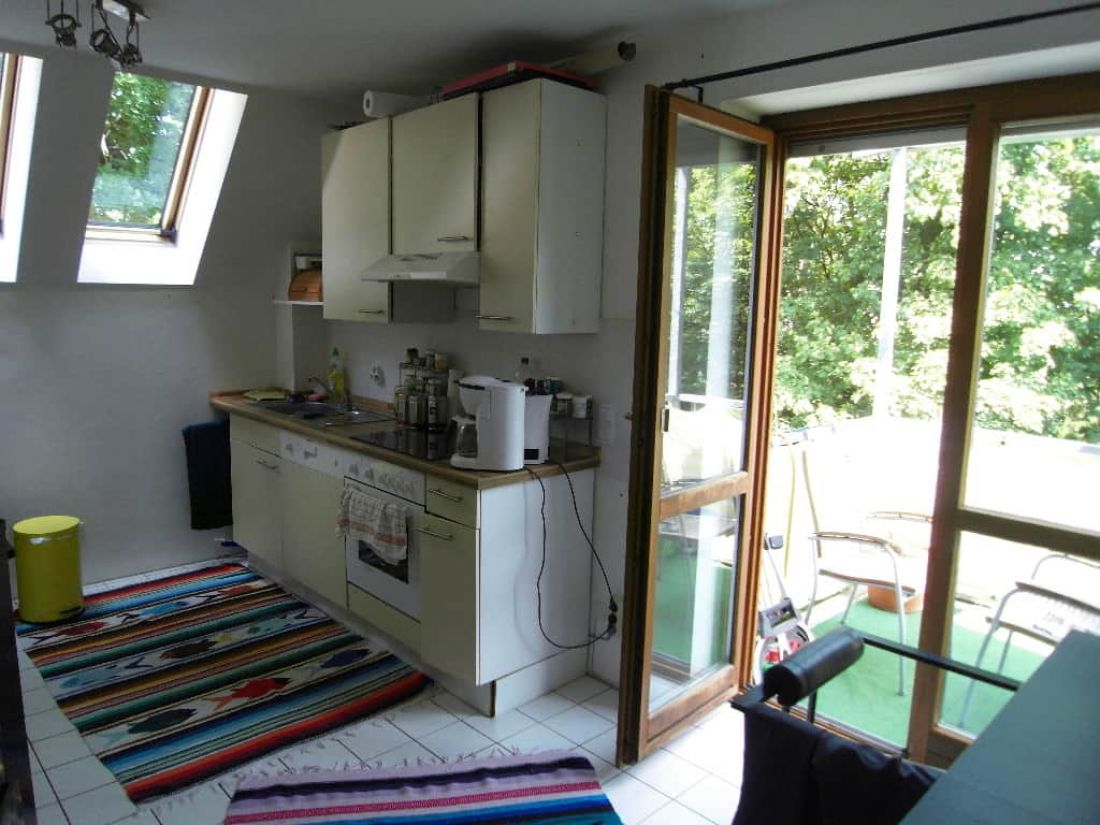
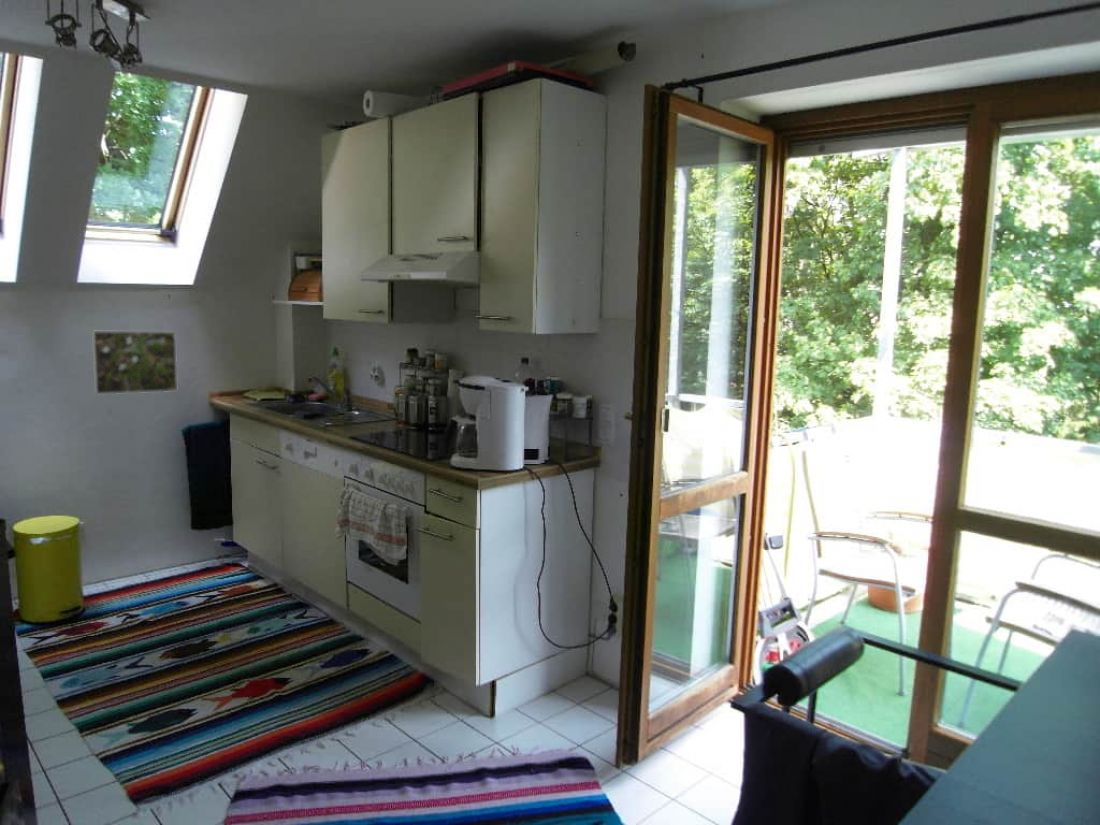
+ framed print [91,330,179,395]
